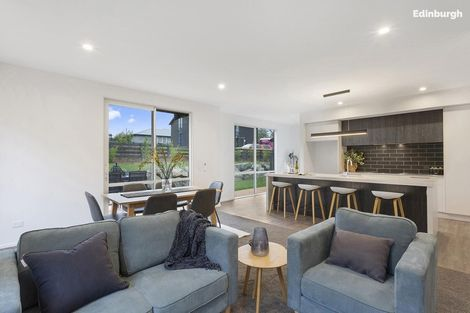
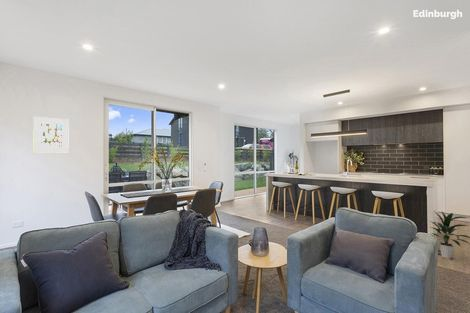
+ wall art [32,116,70,153]
+ indoor plant [429,210,470,260]
